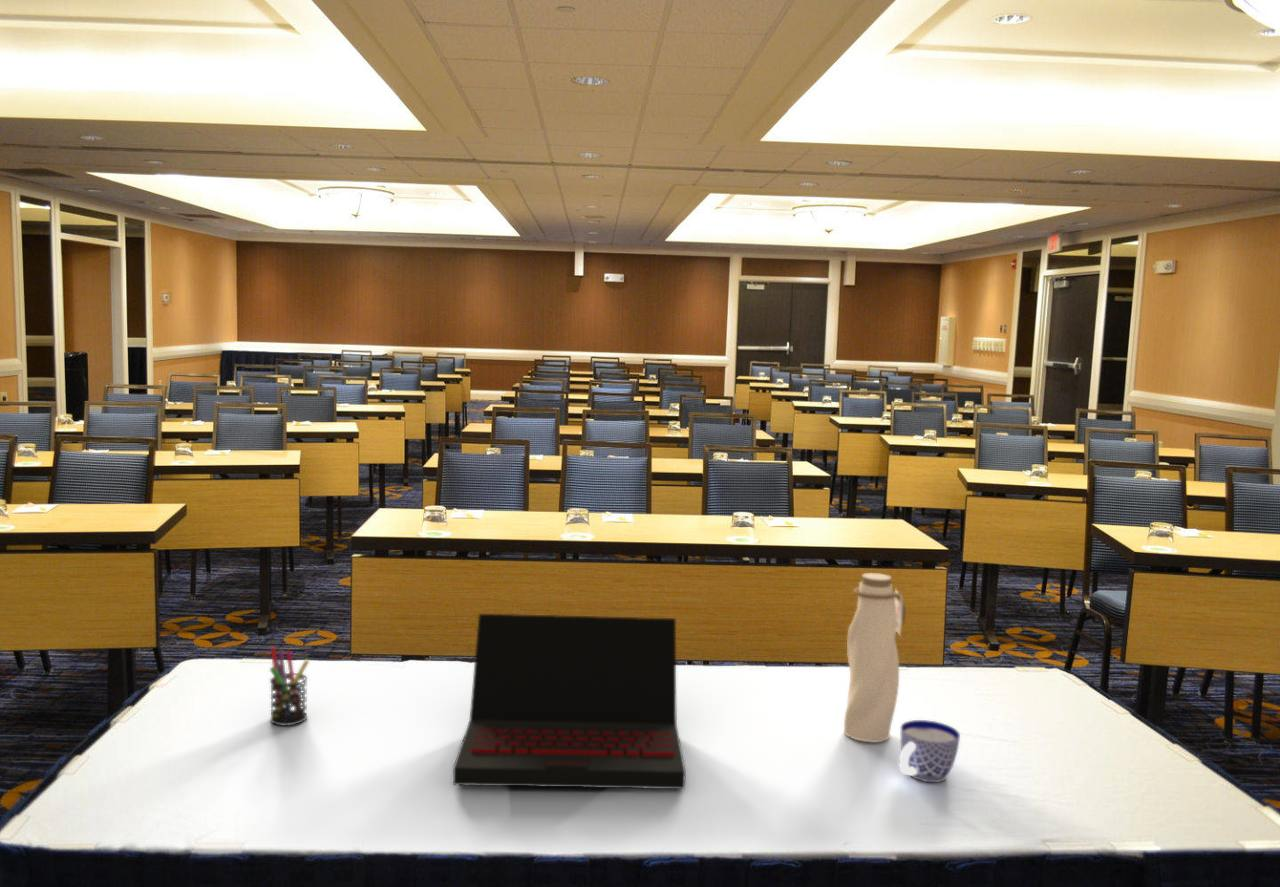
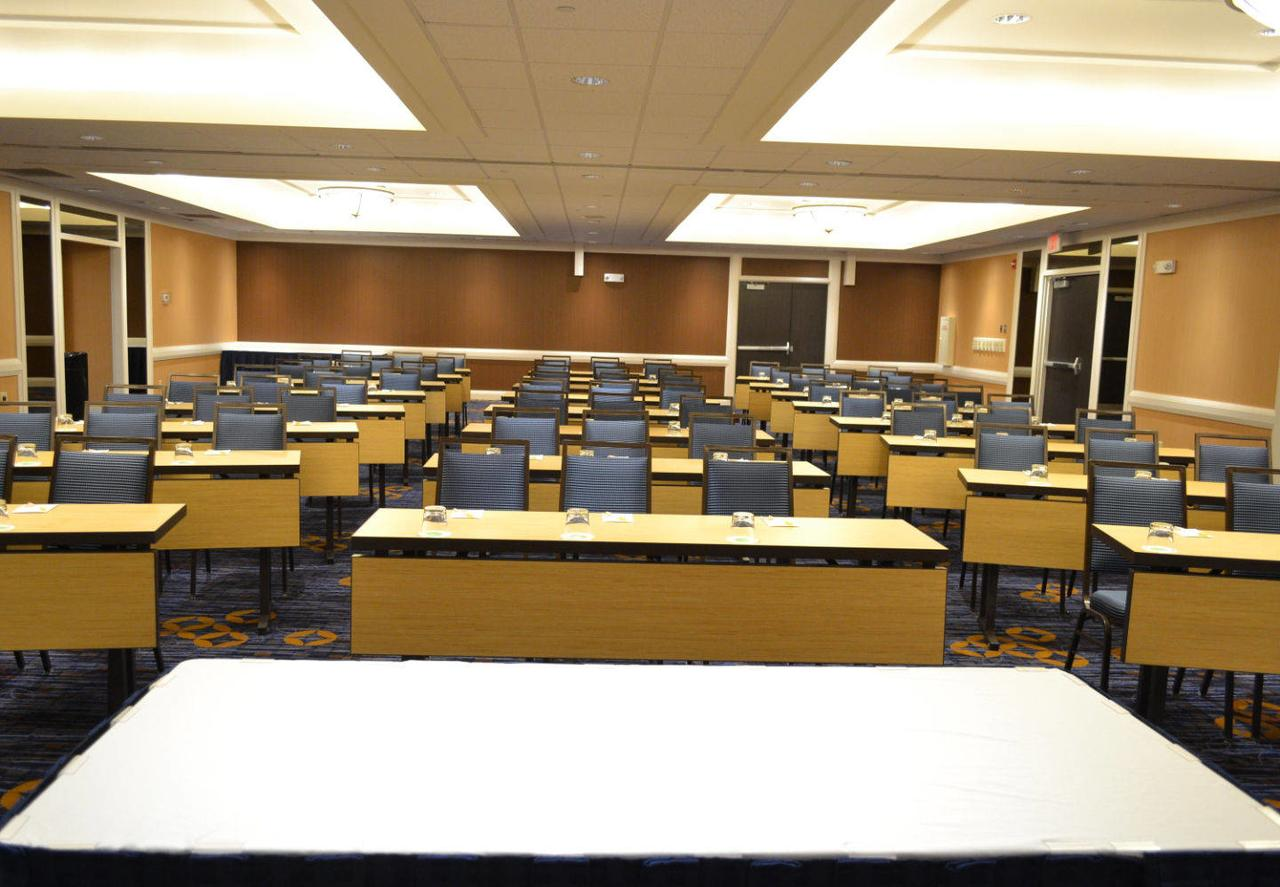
- water bottle [843,572,907,743]
- pen holder [269,646,310,727]
- cup [898,719,961,783]
- laptop [452,613,687,790]
